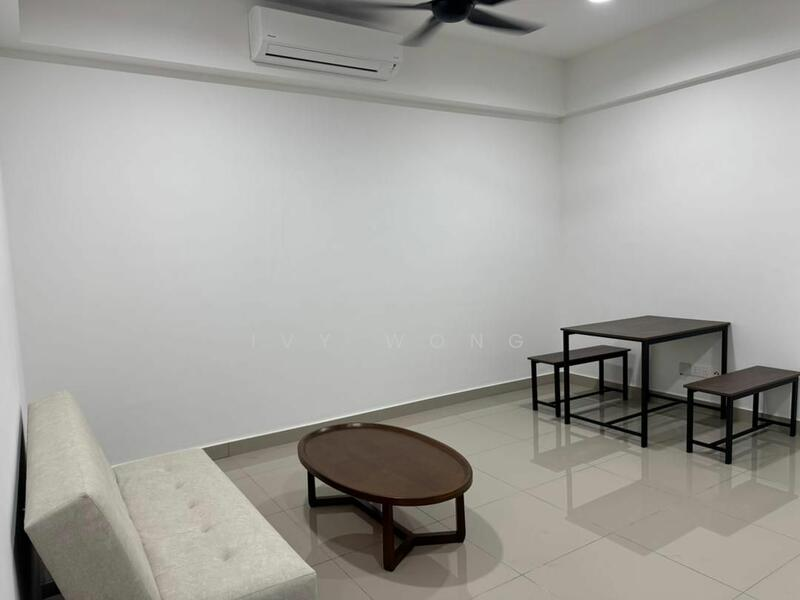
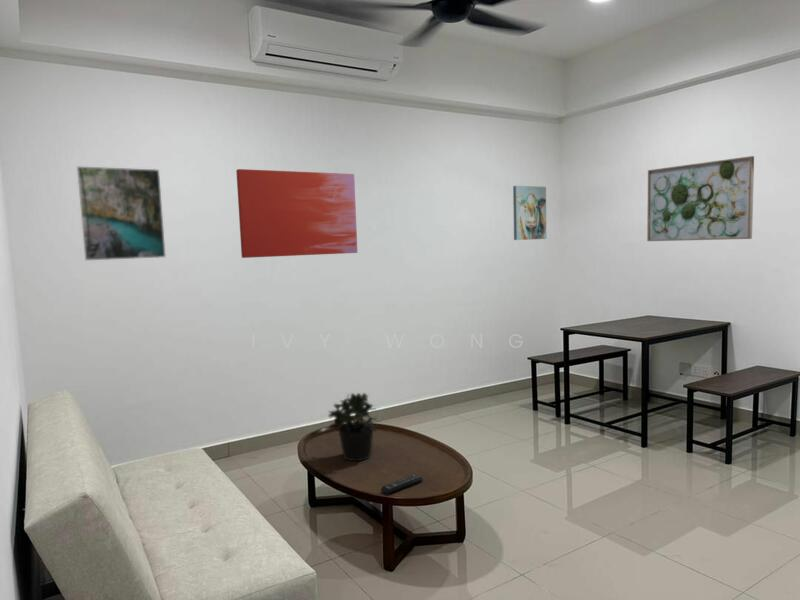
+ wall art [512,185,547,241]
+ wall art [646,155,755,242]
+ wall art [235,168,358,259]
+ potted plant [327,392,378,462]
+ remote control [380,474,424,495]
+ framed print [76,165,167,261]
